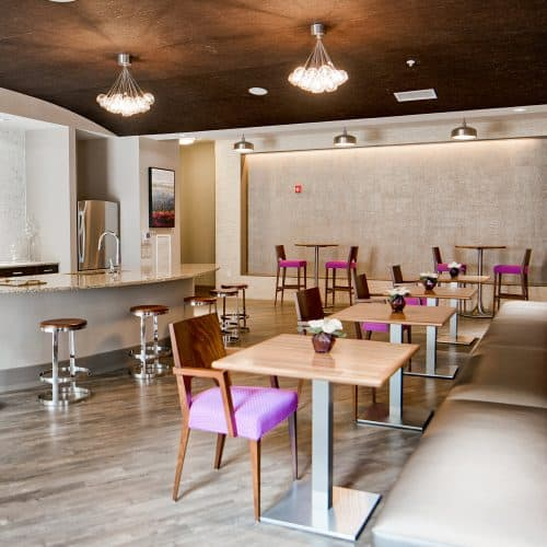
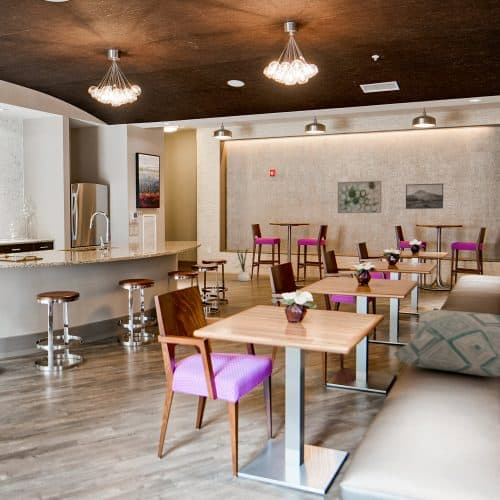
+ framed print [405,182,444,210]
+ house plant [233,243,255,282]
+ decorative pillow [392,309,500,378]
+ wall art [337,180,383,214]
